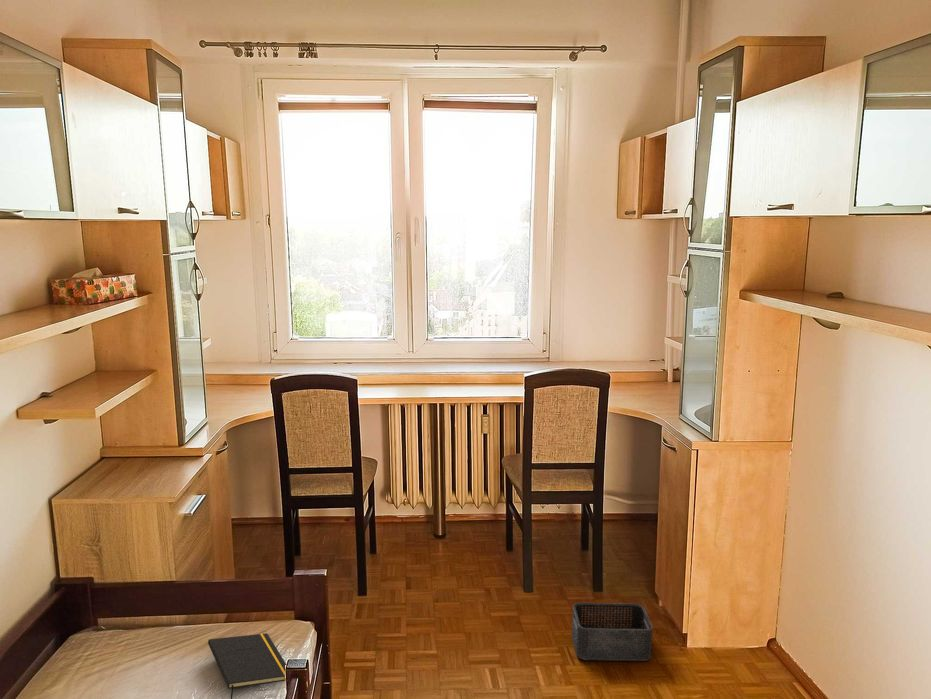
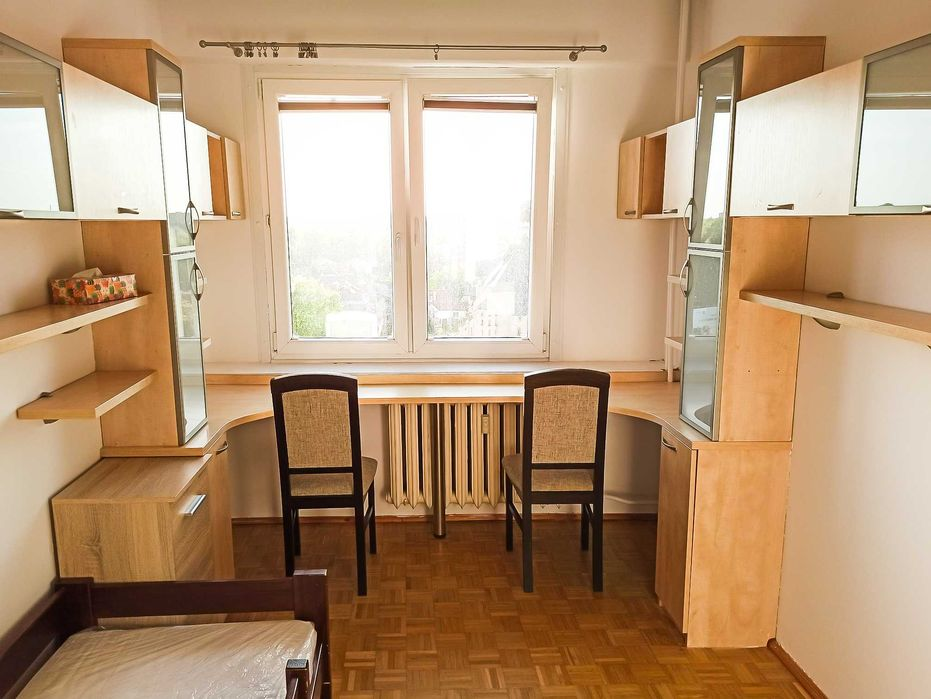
- notepad [207,632,287,699]
- storage bin [571,602,654,662]
